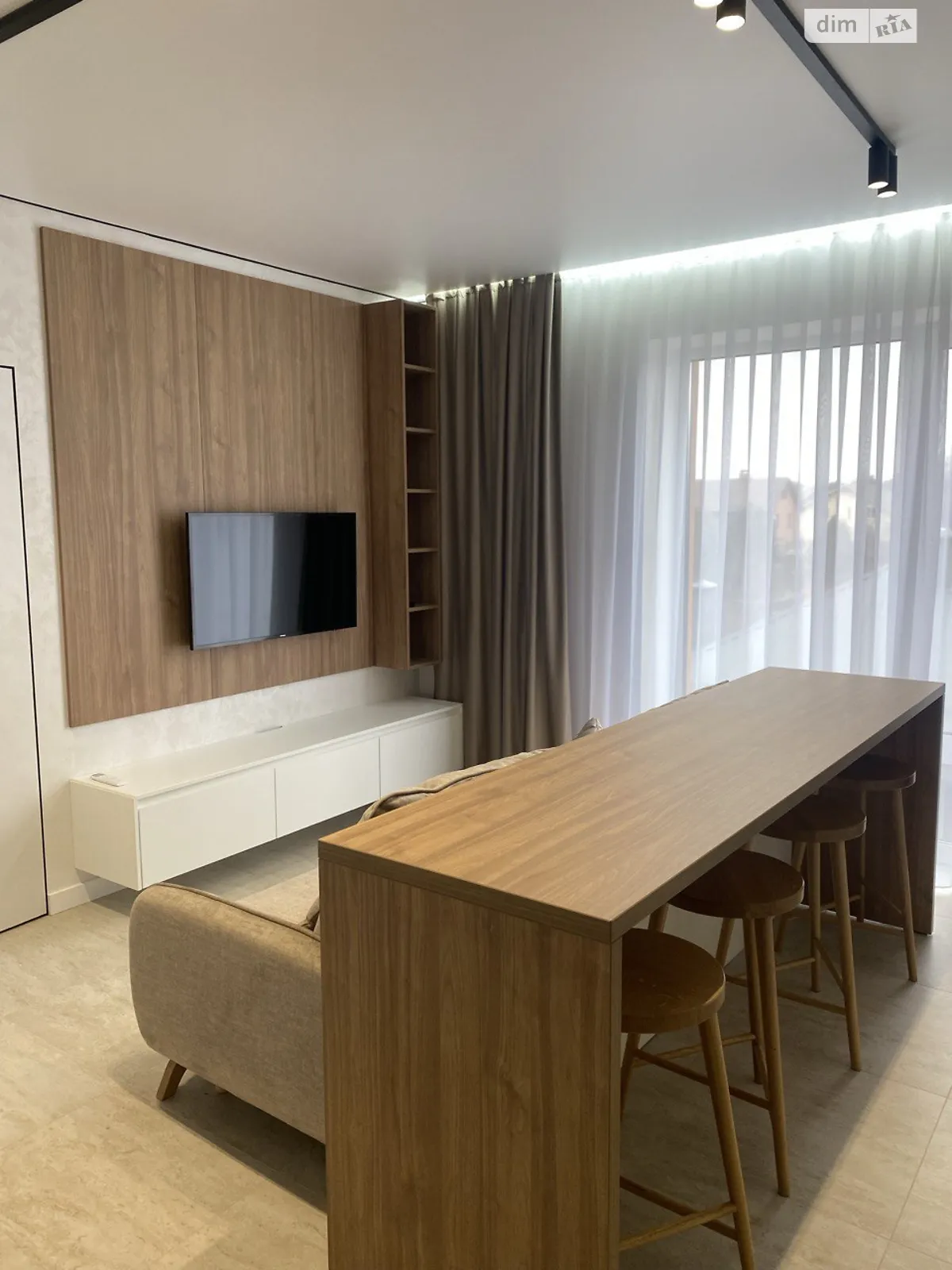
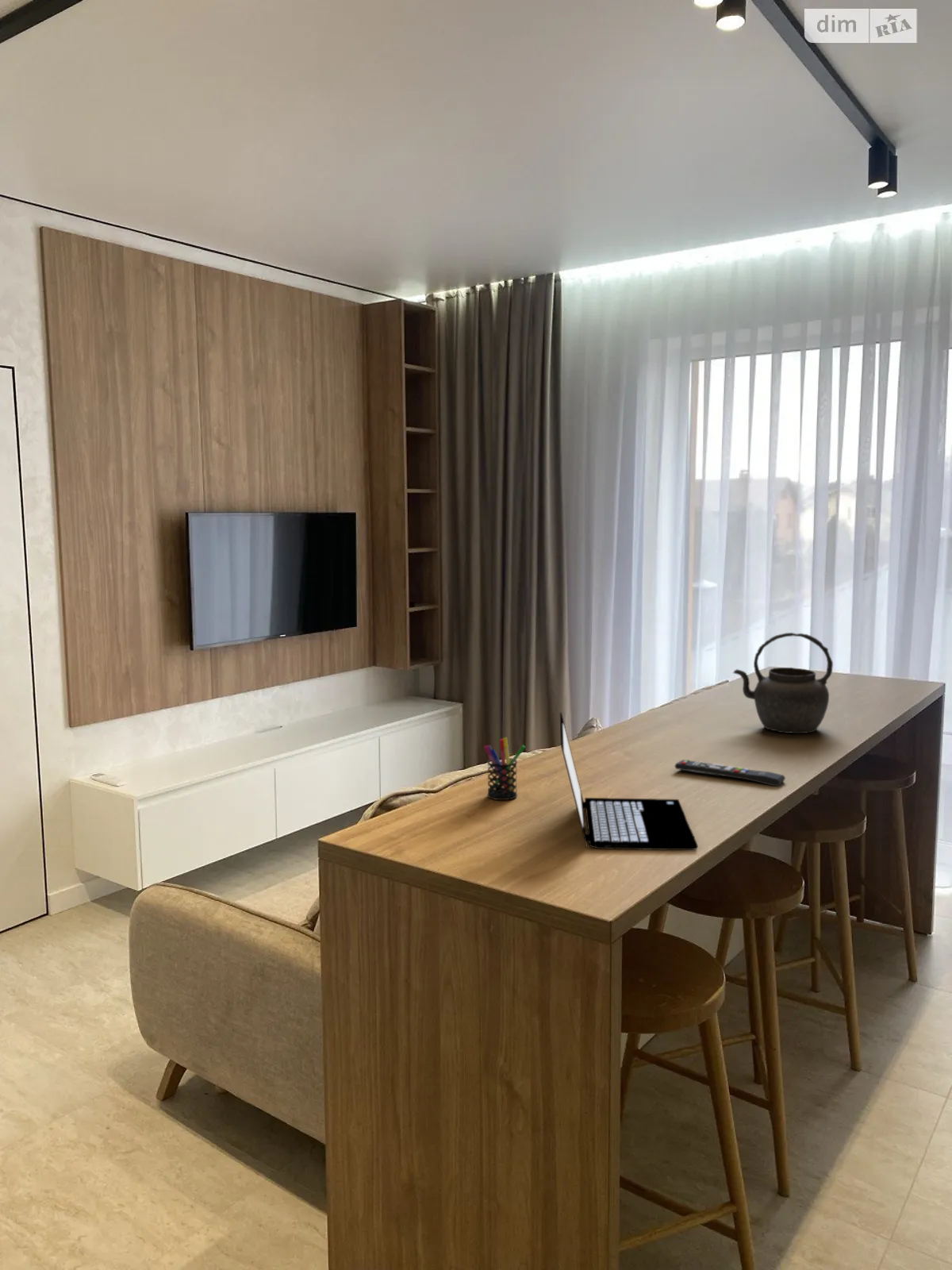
+ kettle [732,632,834,734]
+ pen holder [483,737,526,801]
+ remote control [674,759,786,787]
+ laptop computer [559,712,699,851]
